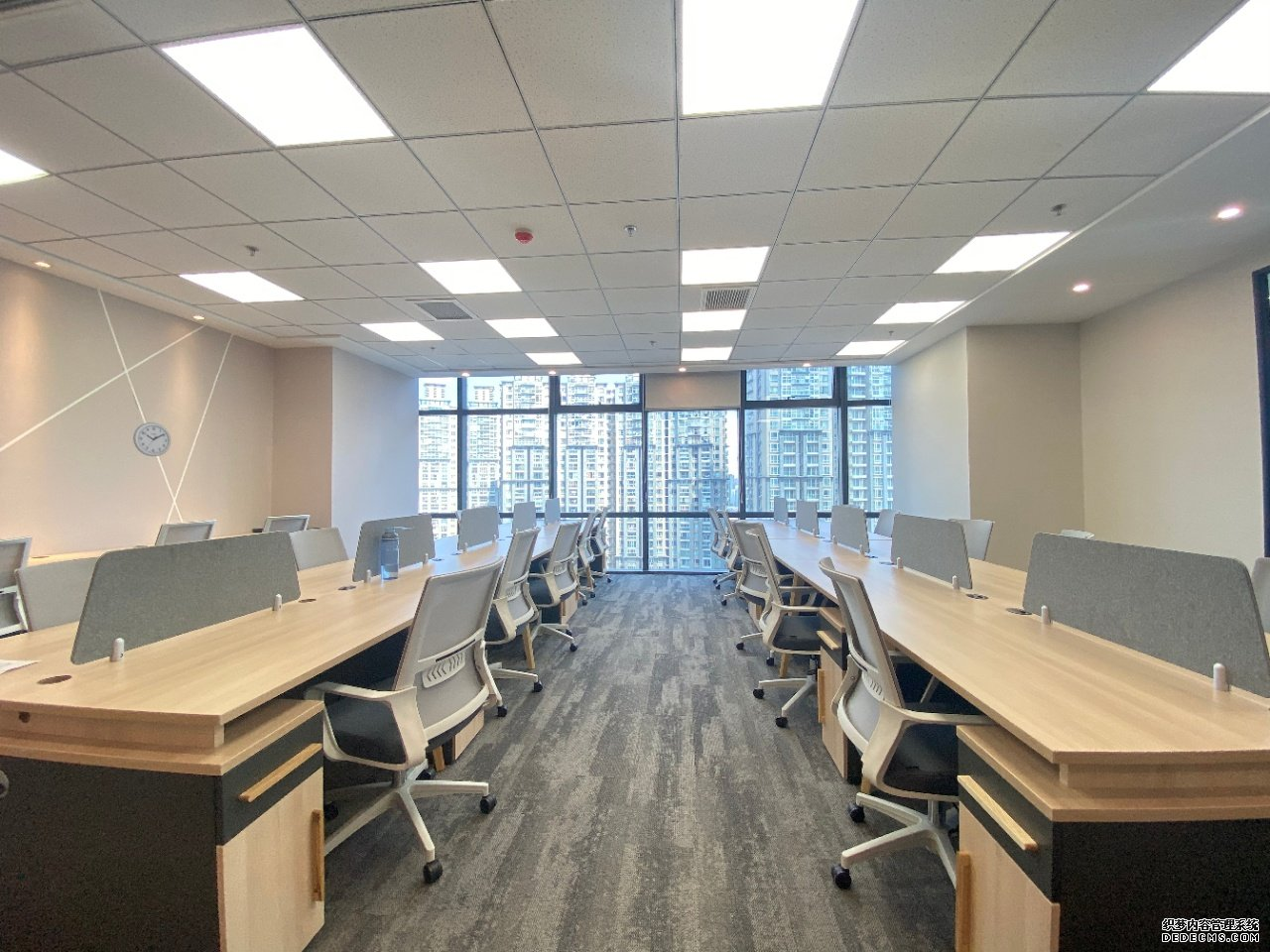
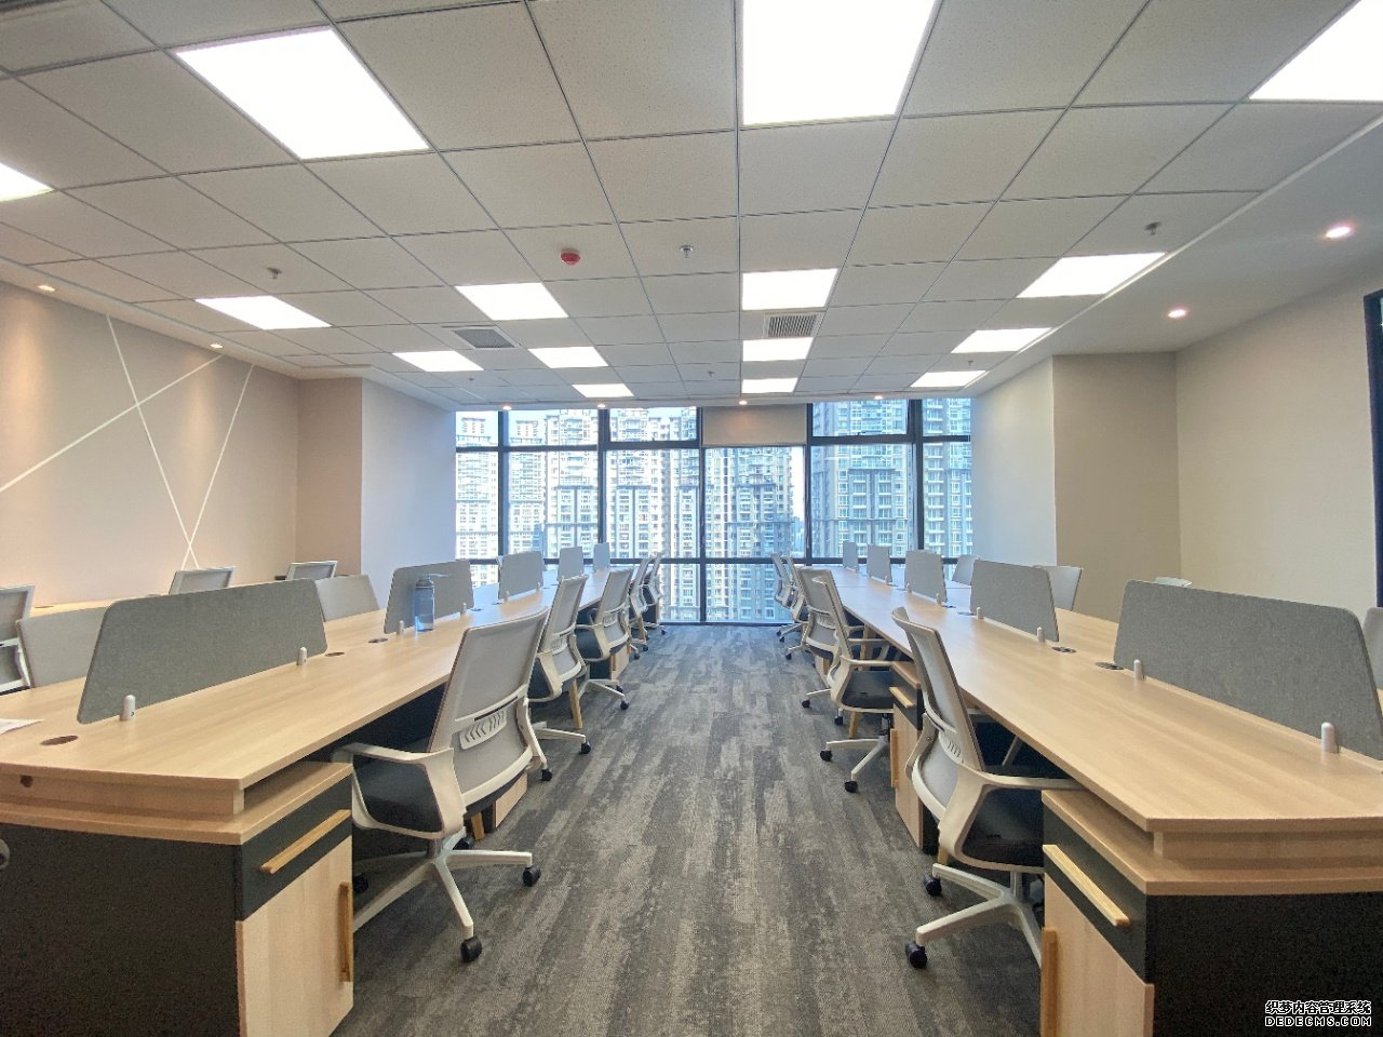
- wall clock [132,421,172,457]
